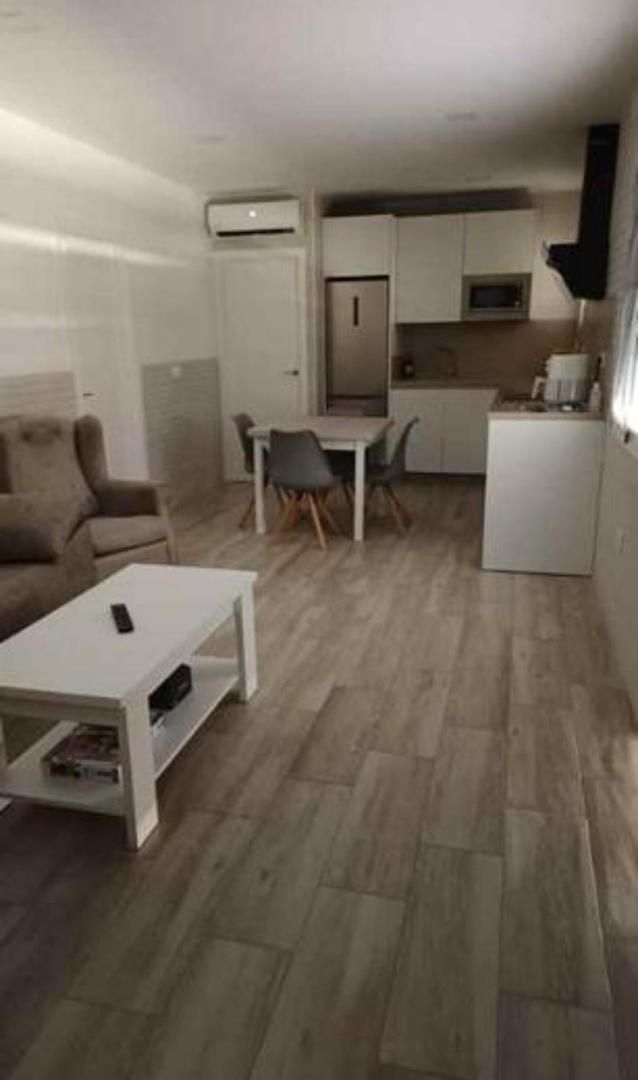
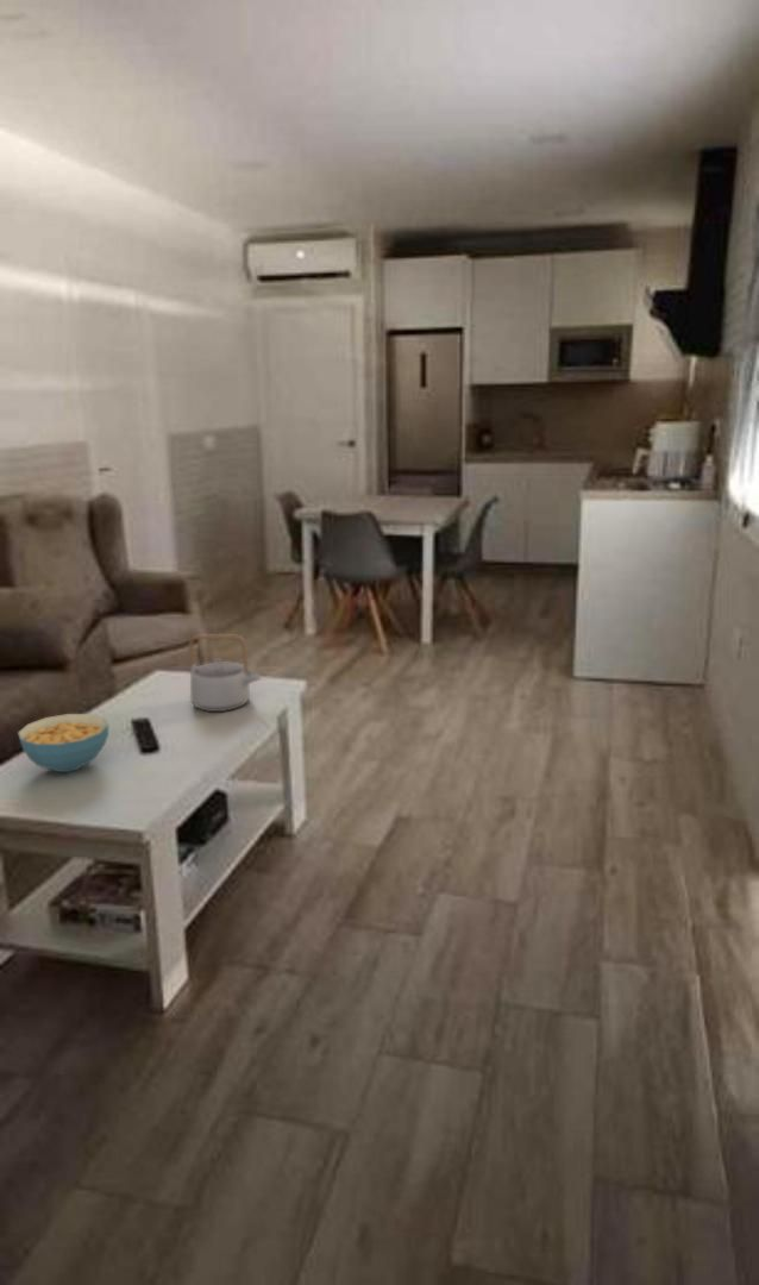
+ teapot [188,633,262,713]
+ cereal bowl [17,713,109,773]
